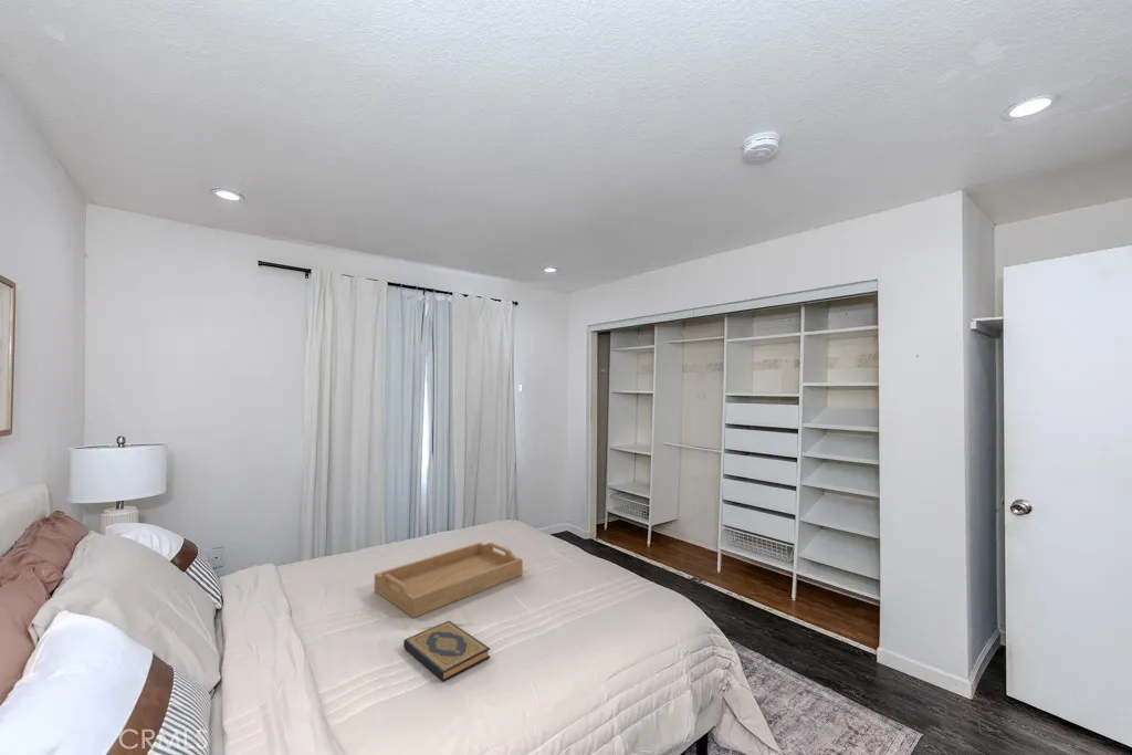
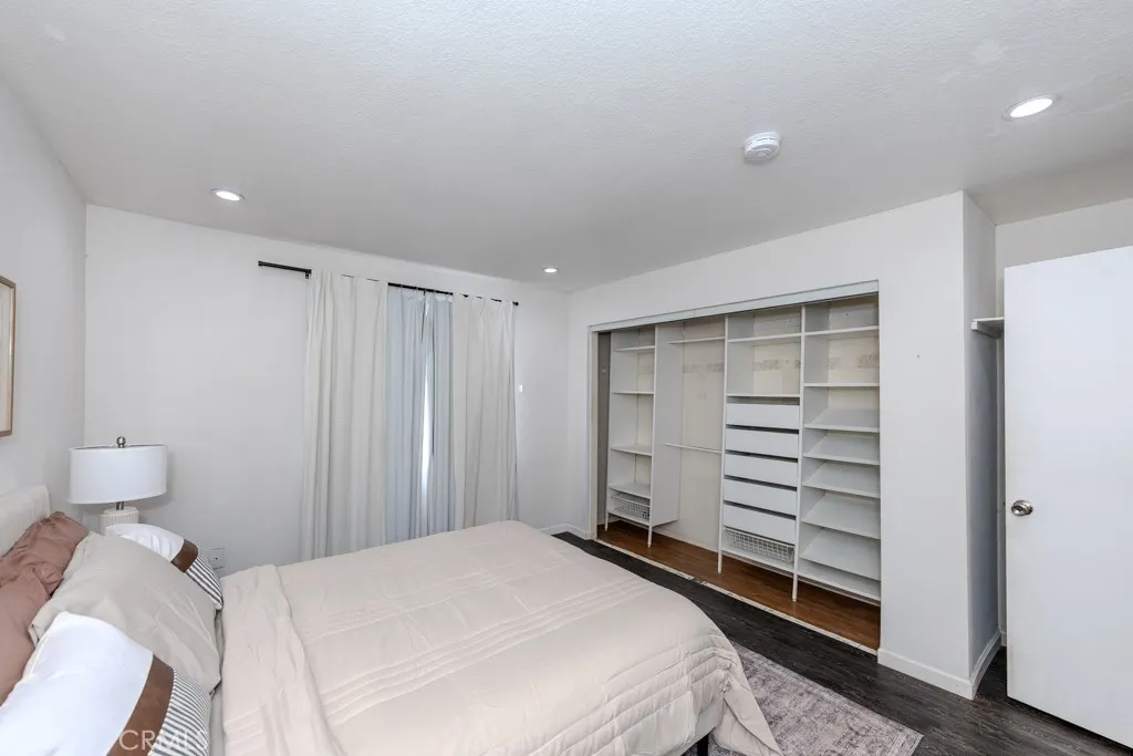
- serving tray [374,542,524,619]
- hardback book [402,620,491,682]
